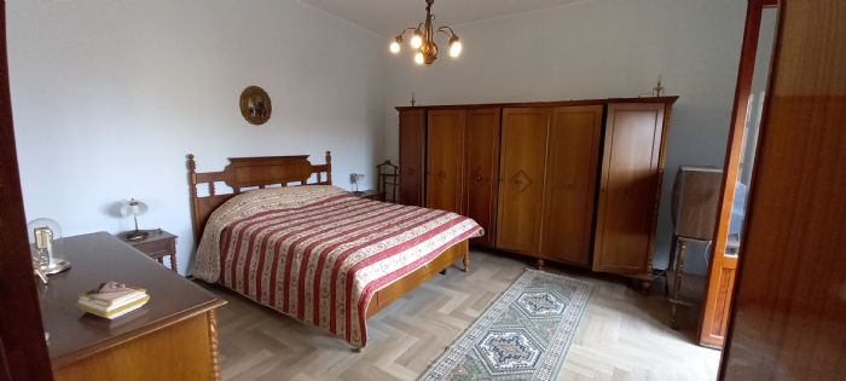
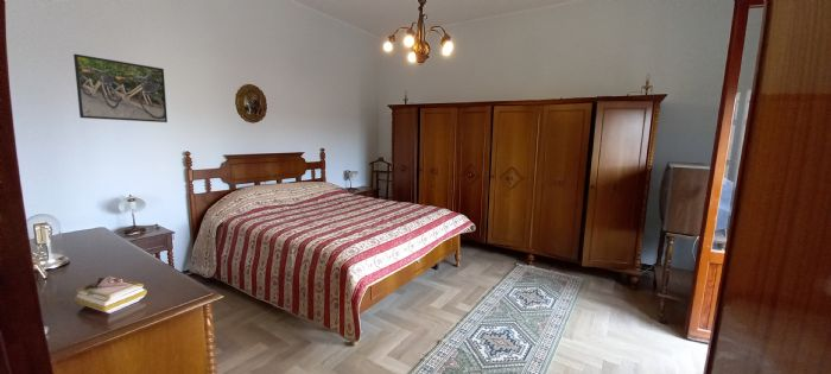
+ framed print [72,53,169,123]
